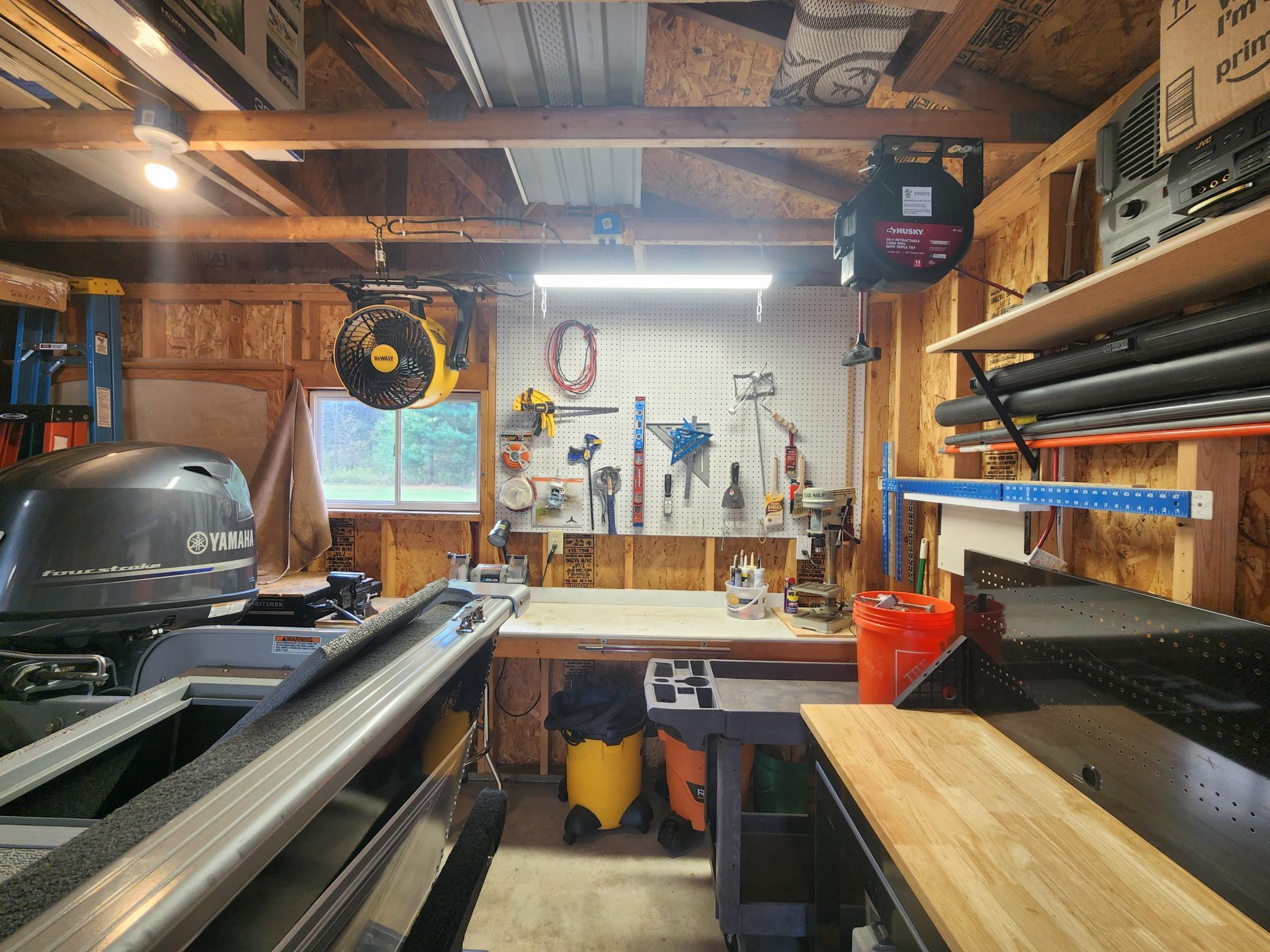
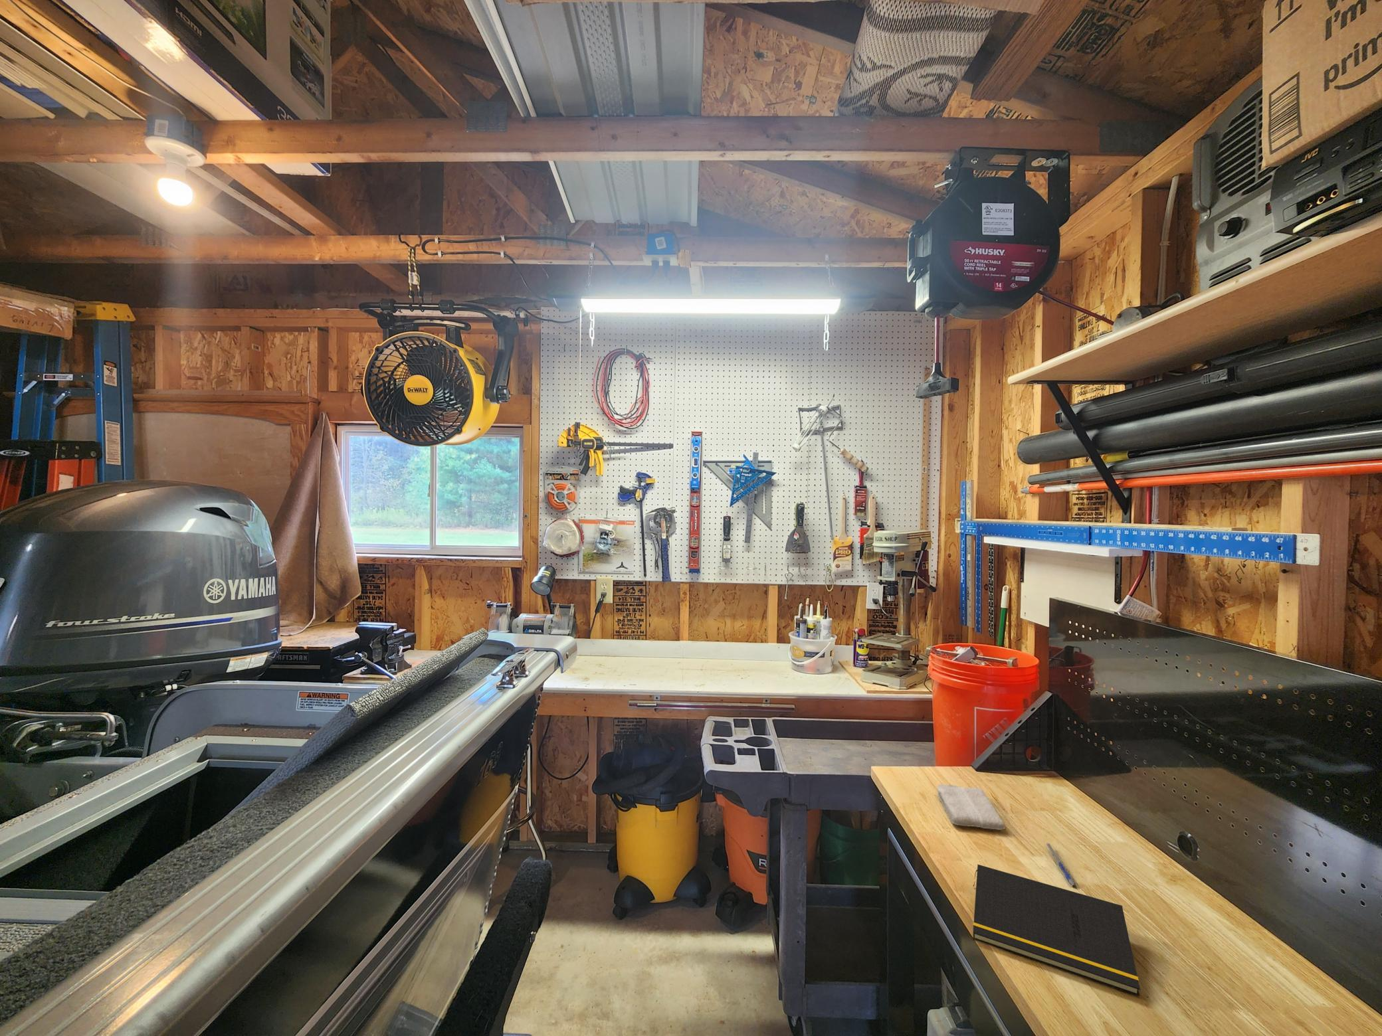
+ pen [1044,842,1079,888]
+ washcloth [936,784,1005,830]
+ notepad [972,864,1140,997]
